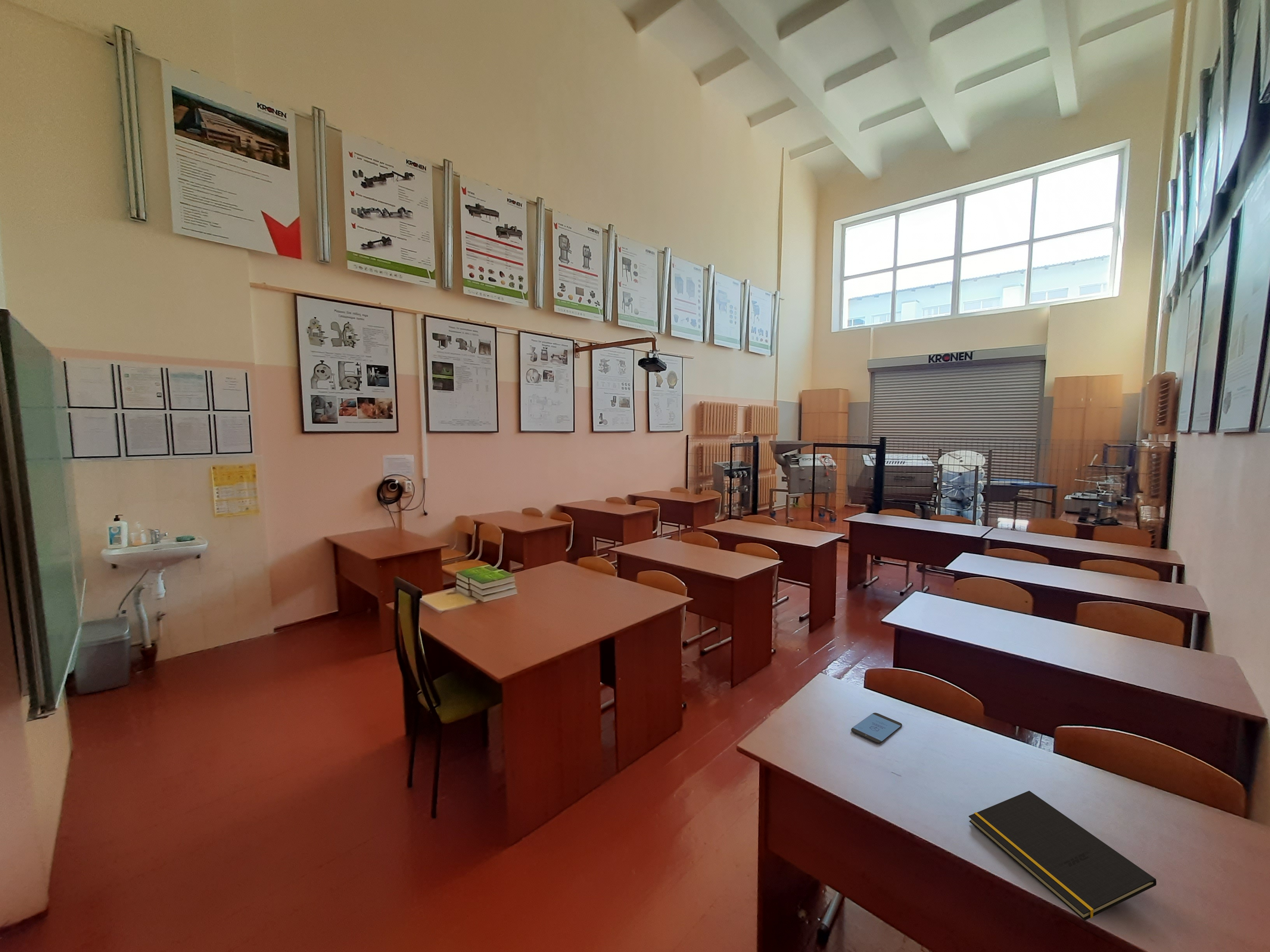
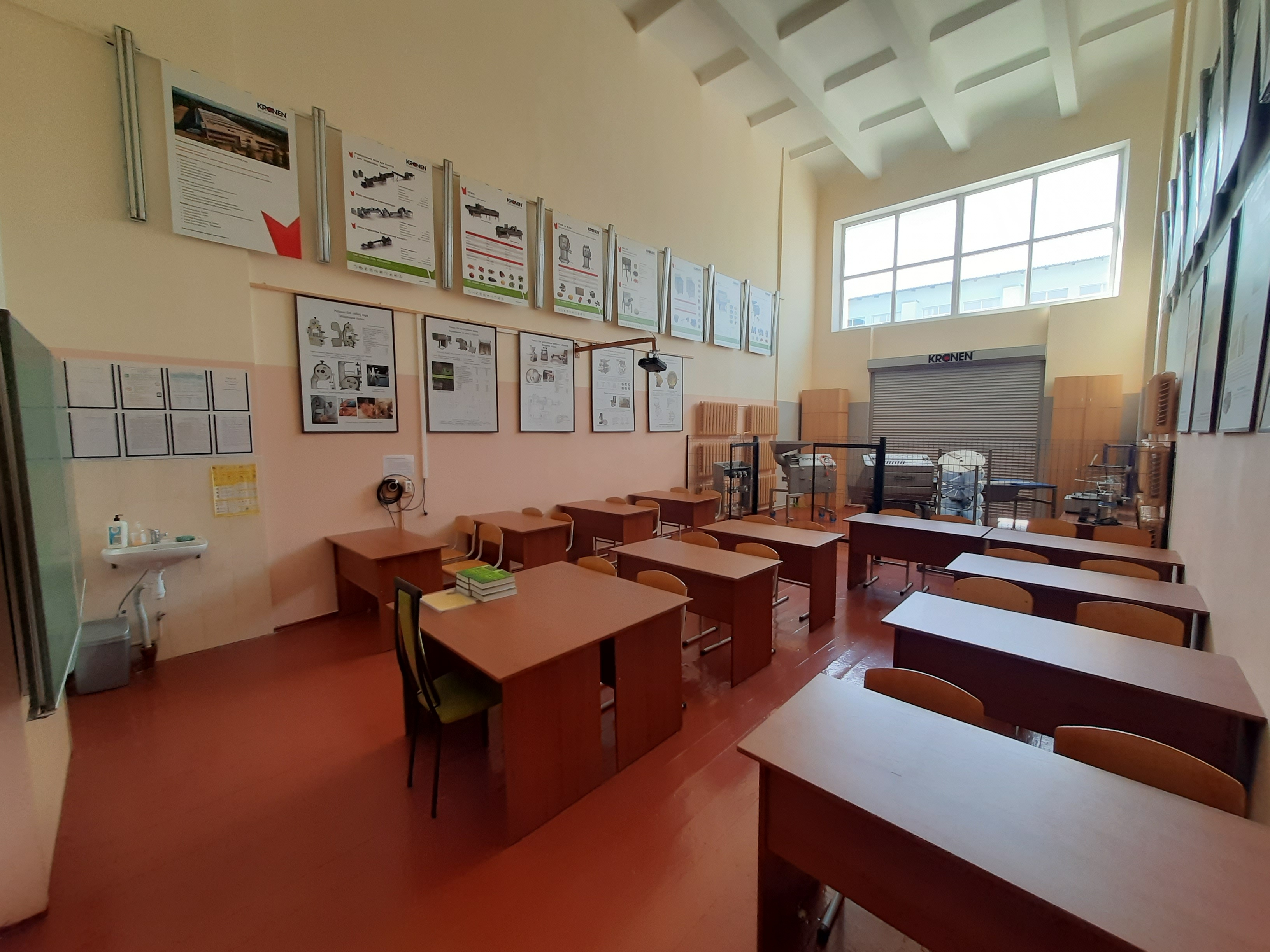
- notepad [968,790,1157,921]
- smartphone [851,712,902,744]
